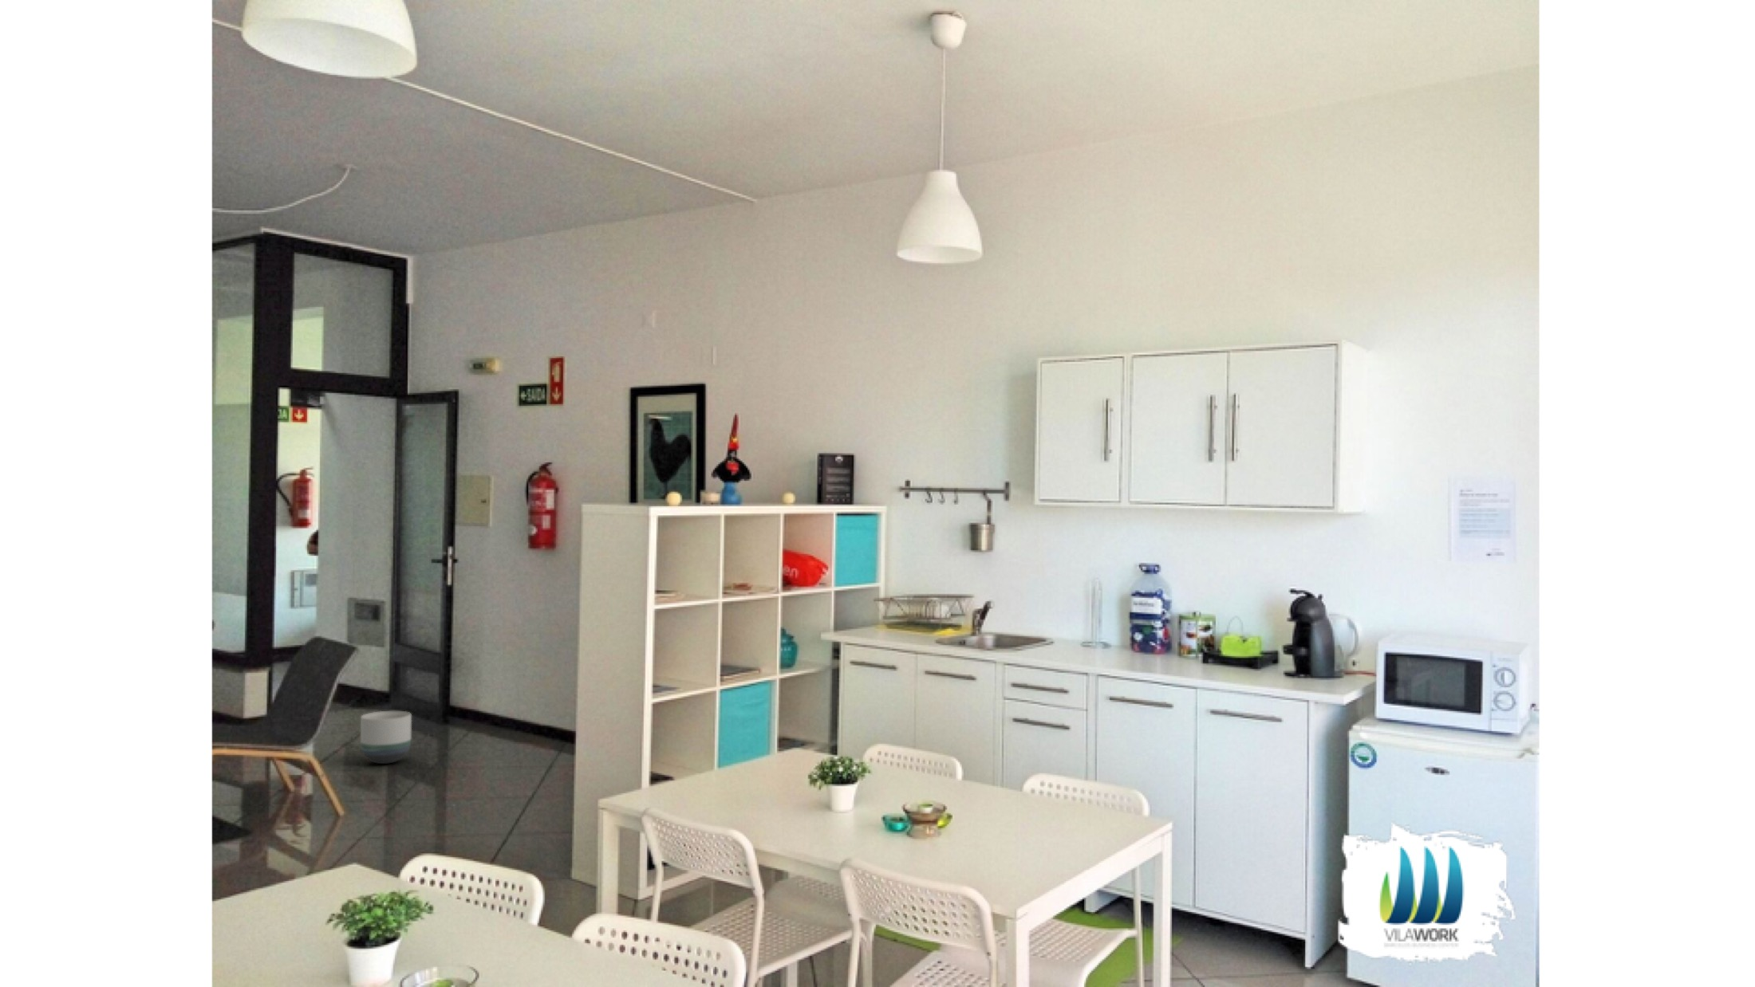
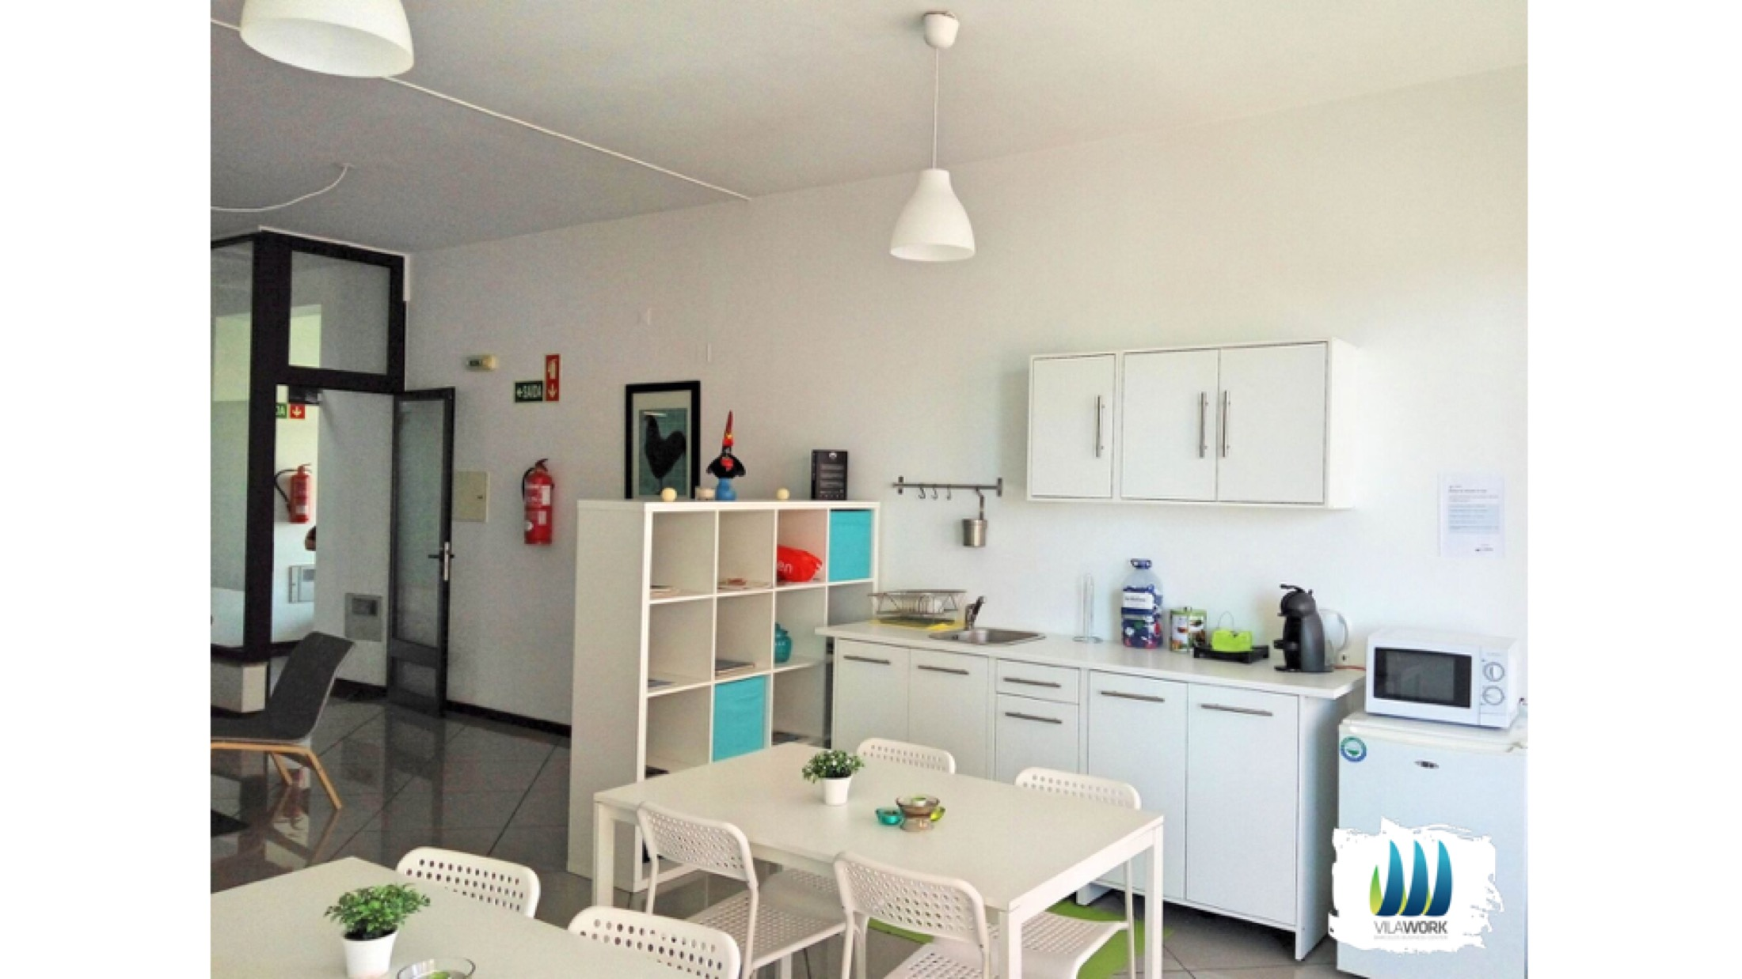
- planter [359,710,412,764]
